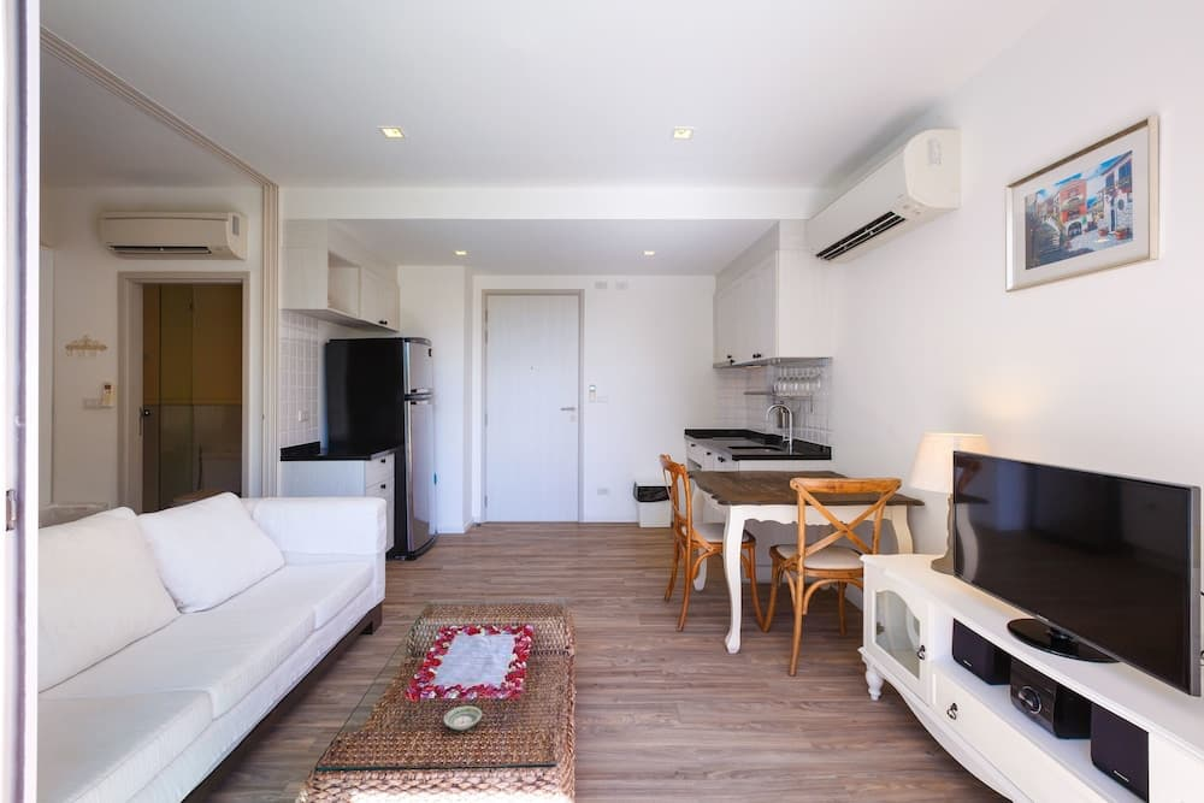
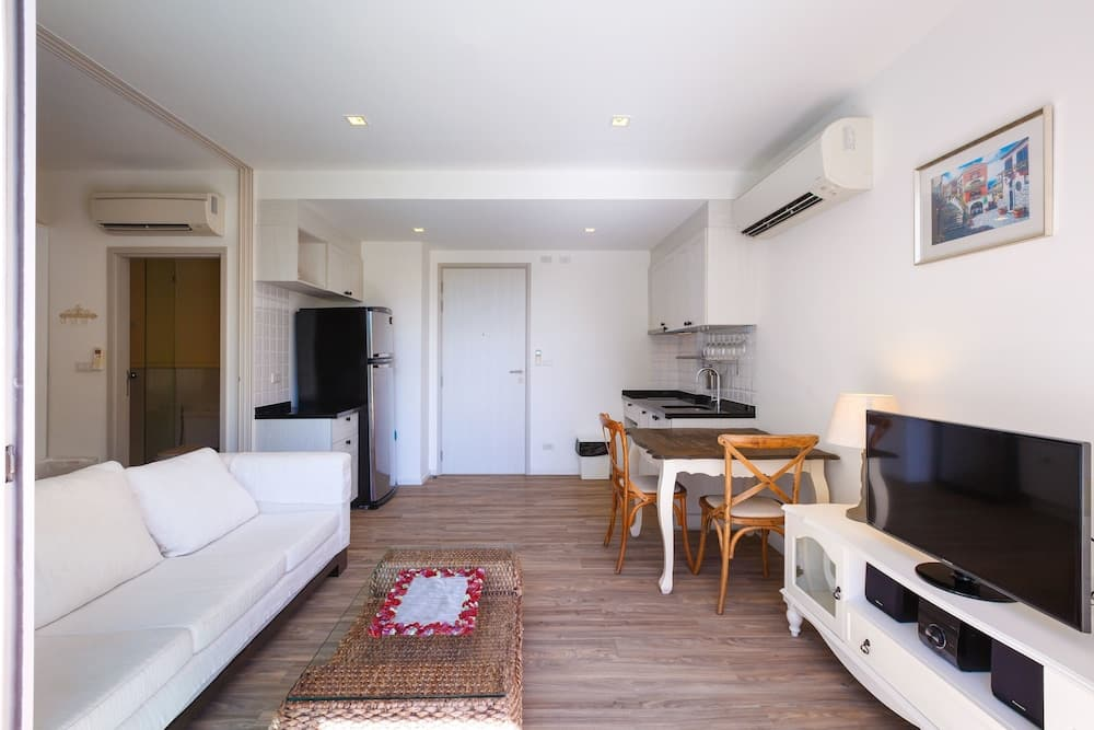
- saucer [443,705,483,731]
